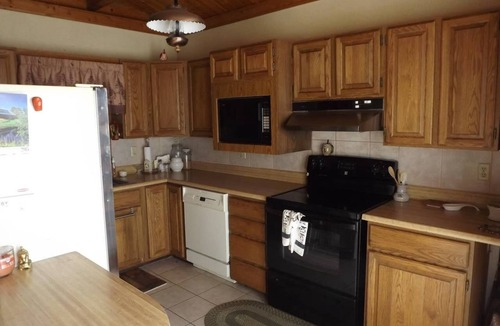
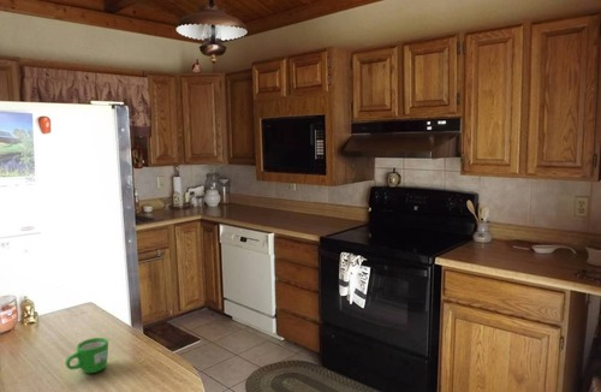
+ mug [65,337,109,374]
